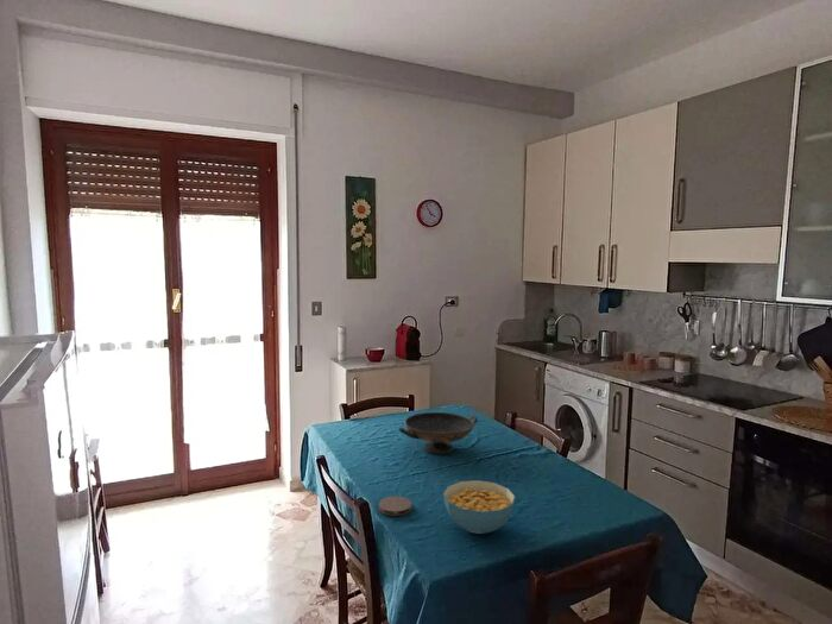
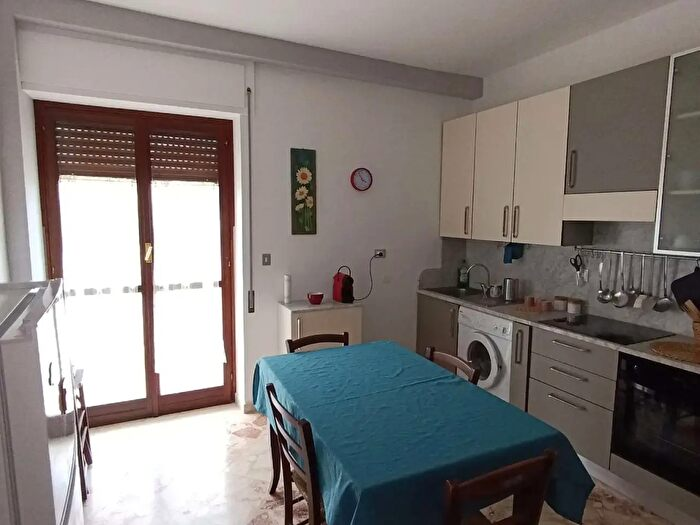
- cereal bowl [442,479,516,535]
- decorative bowl [398,411,479,455]
- coaster [378,496,412,517]
